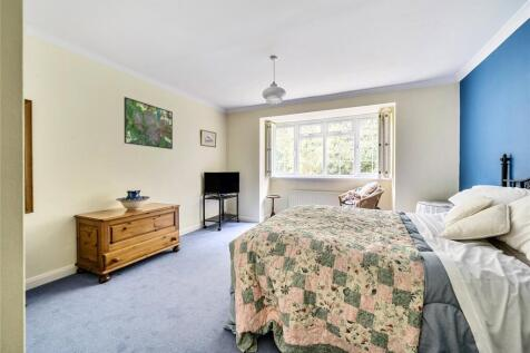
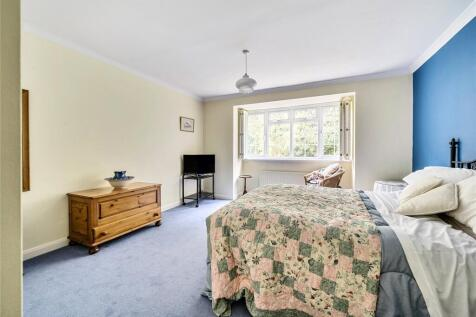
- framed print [122,96,174,150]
